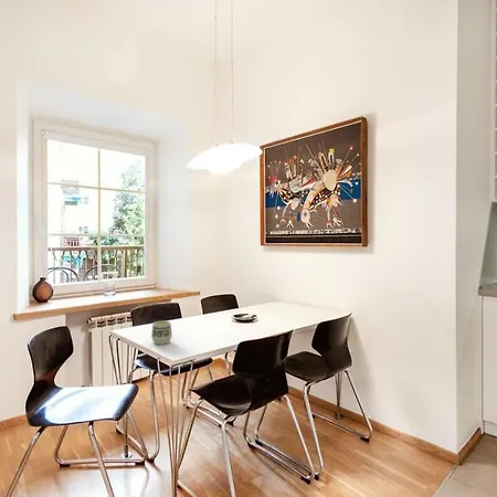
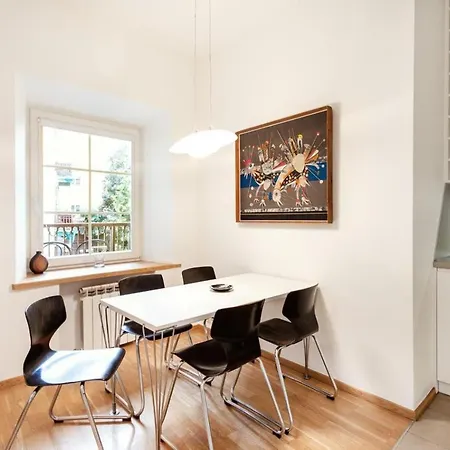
- cup [150,320,173,346]
